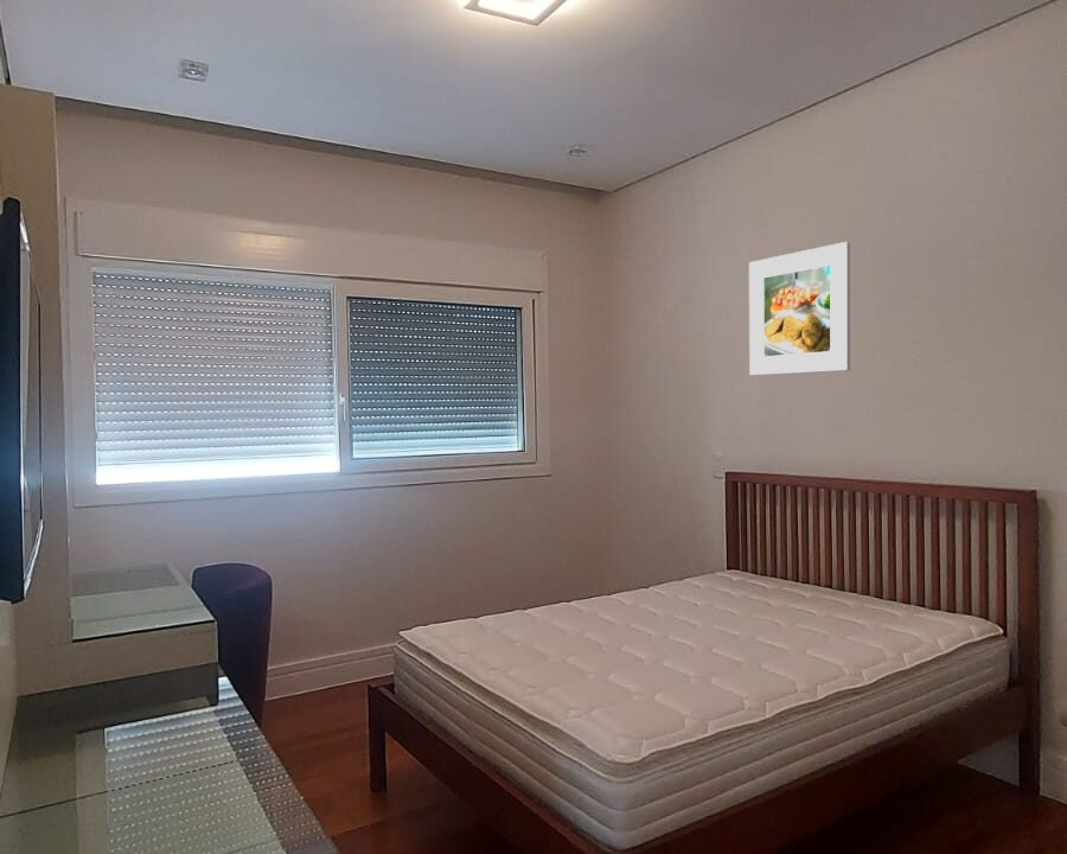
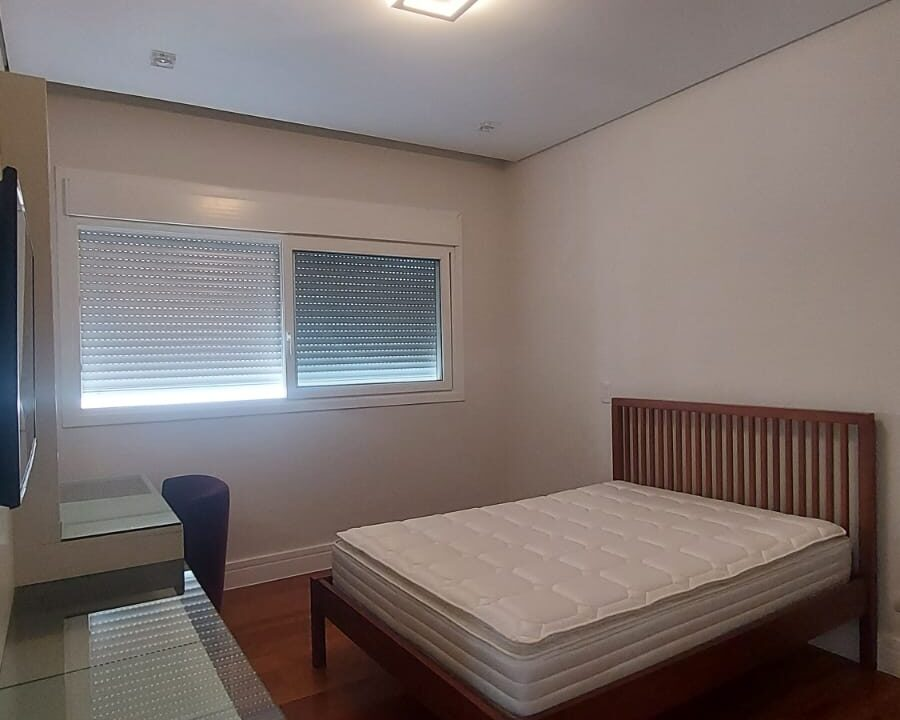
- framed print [748,241,851,376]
